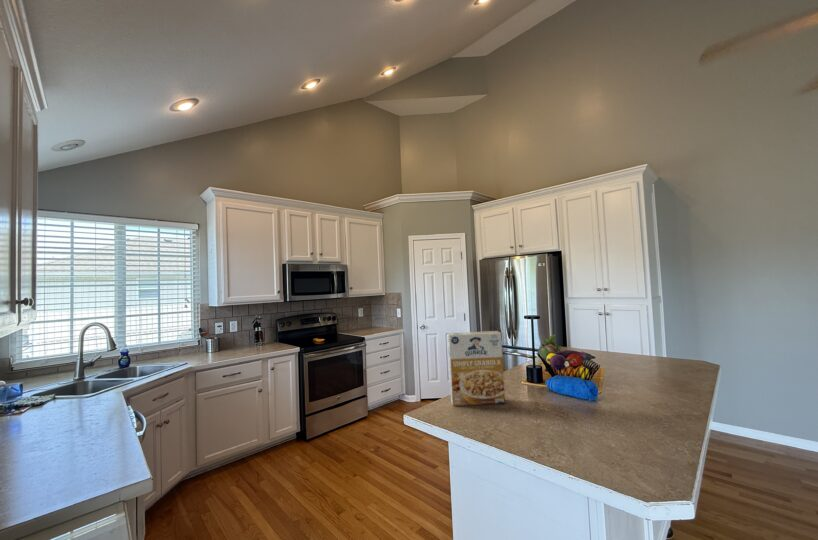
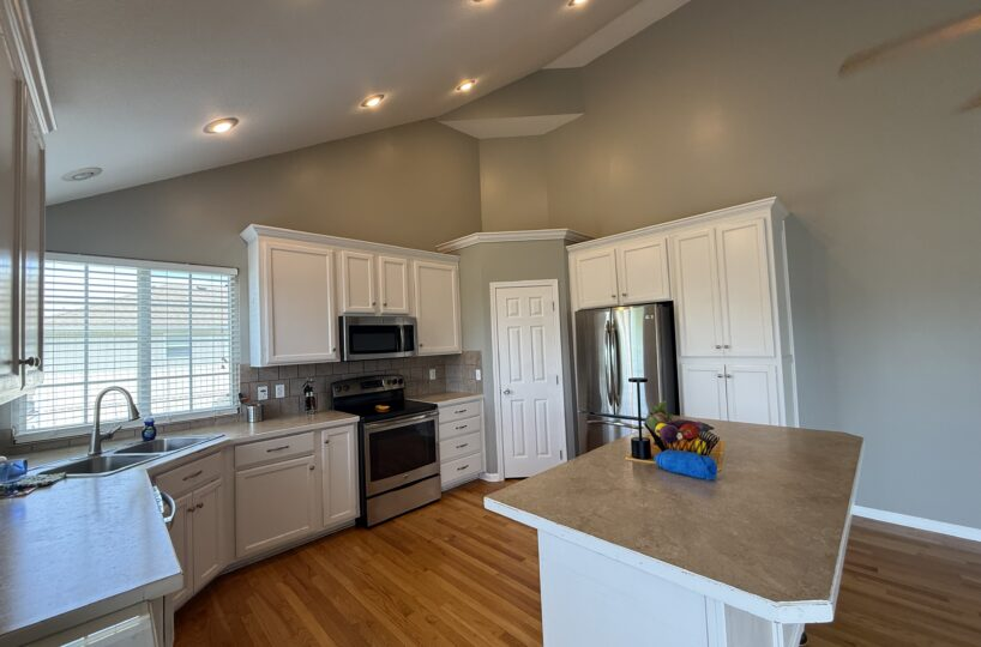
- cereal box [447,330,506,407]
